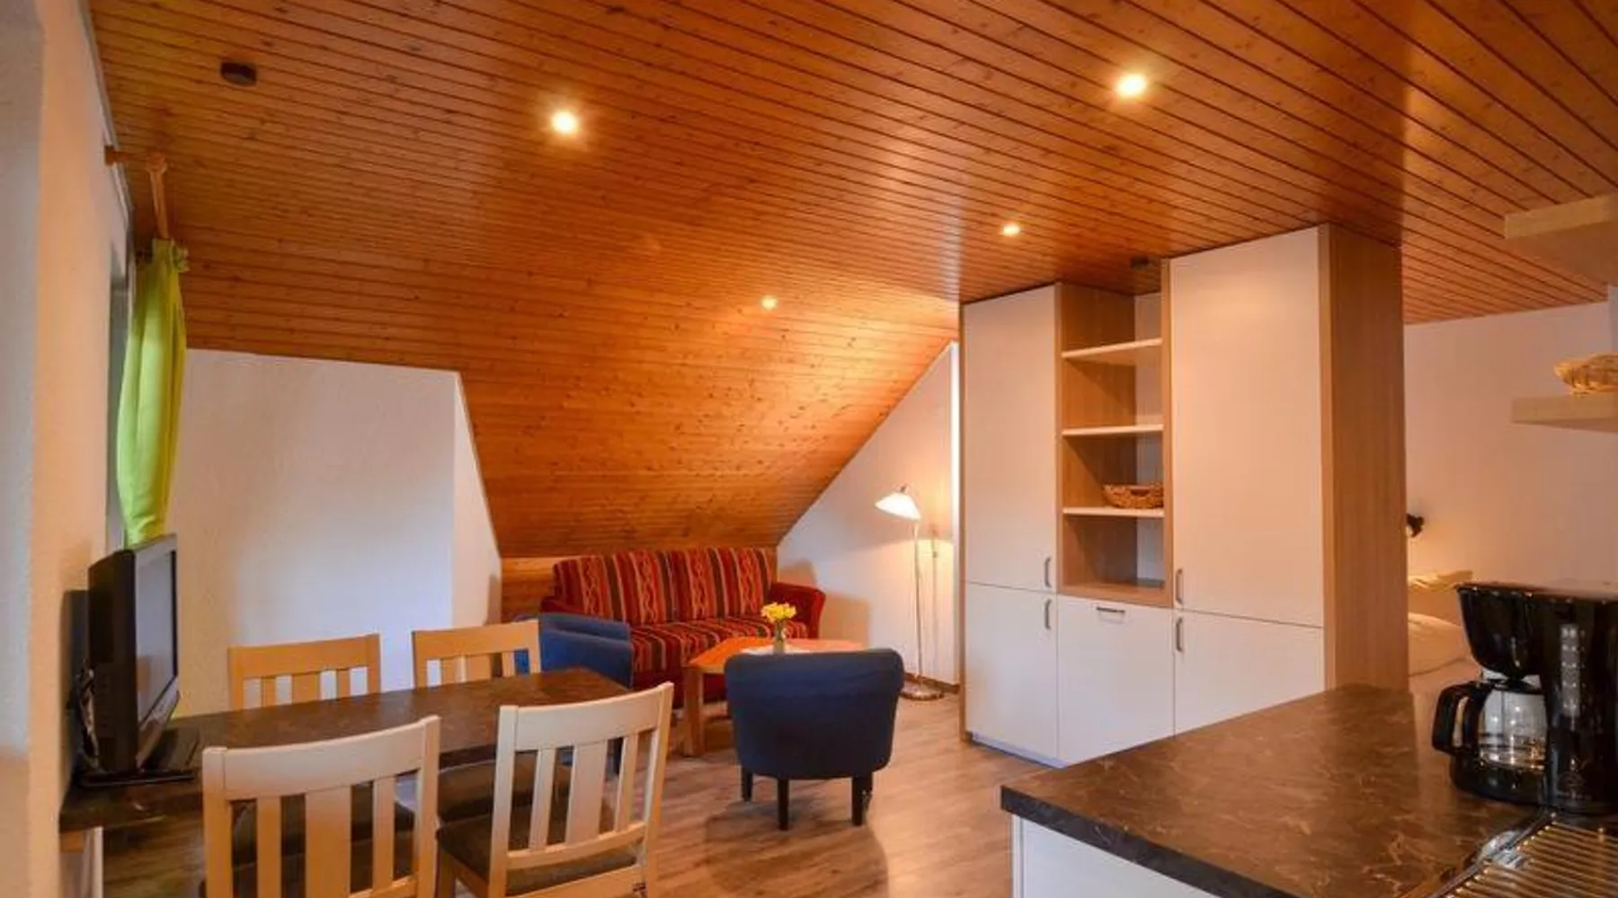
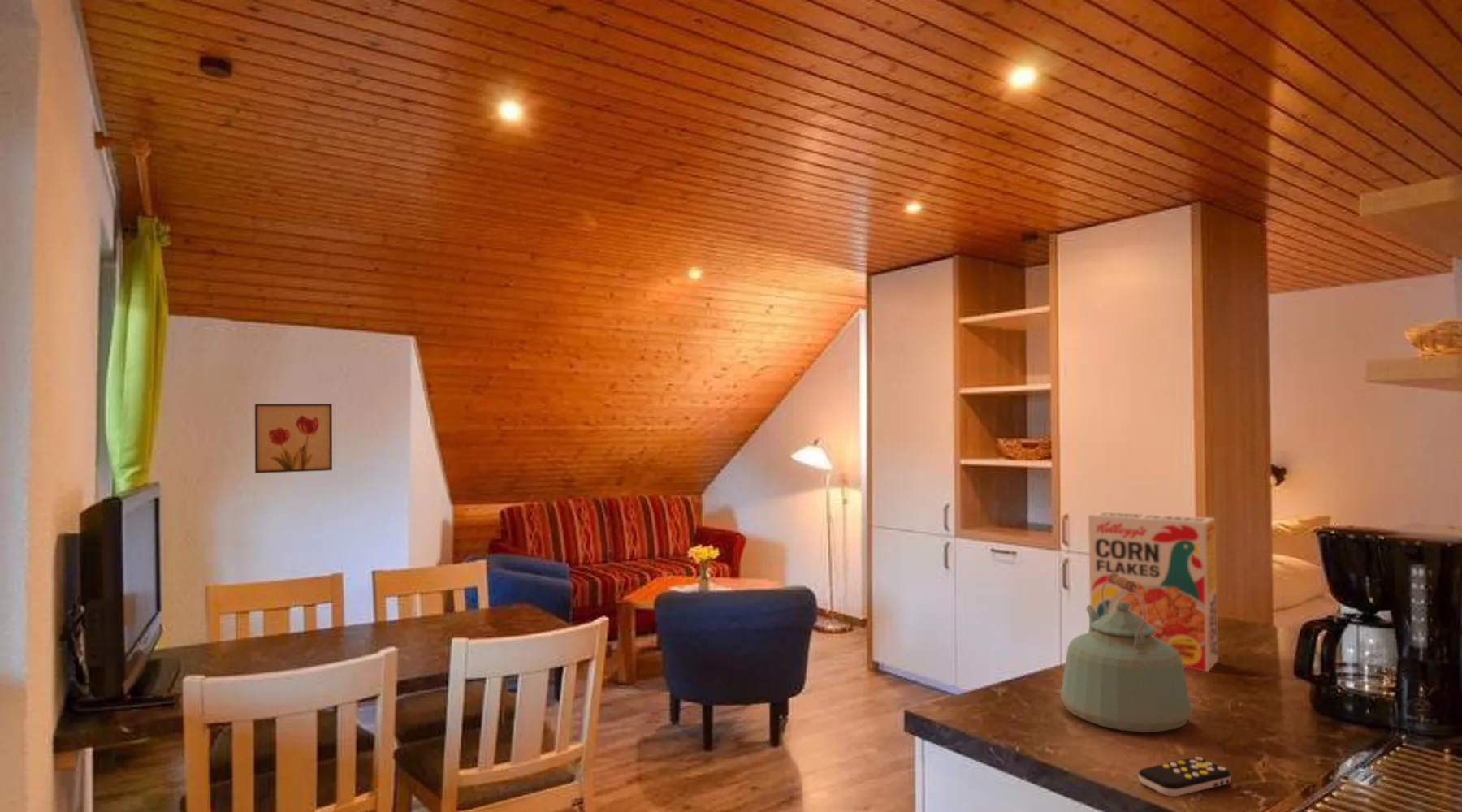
+ wall art [254,403,333,474]
+ cereal box [1088,510,1218,672]
+ kettle [1060,572,1193,733]
+ remote control [1138,756,1231,797]
